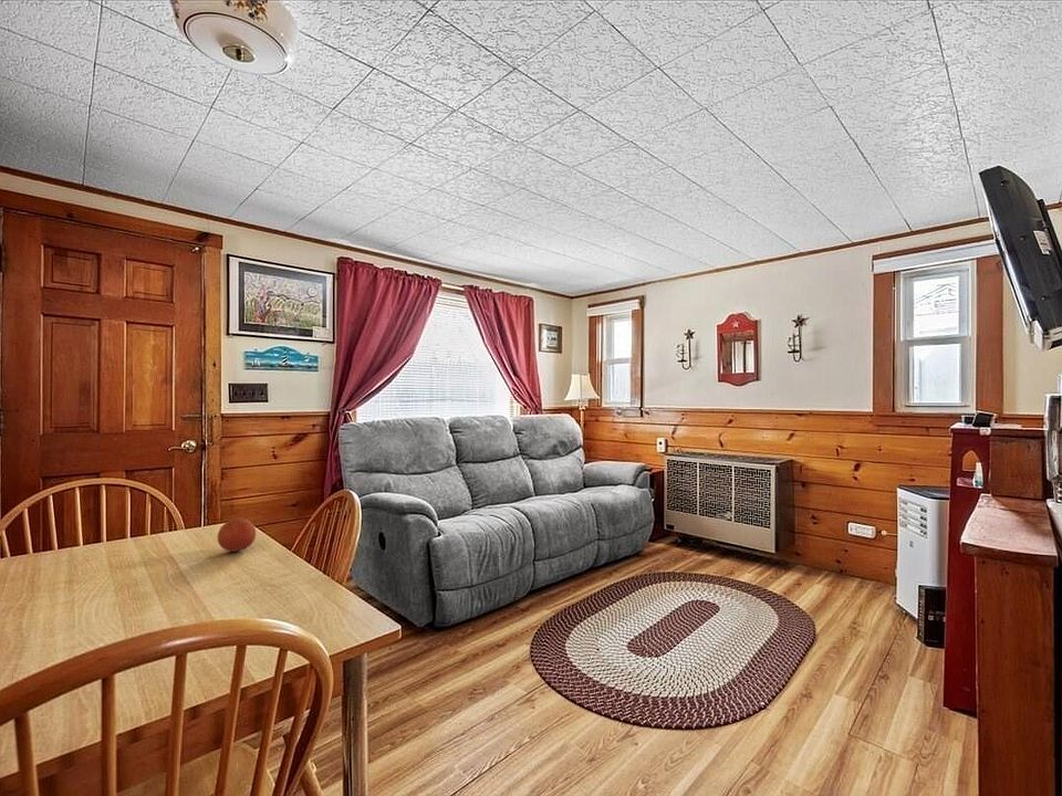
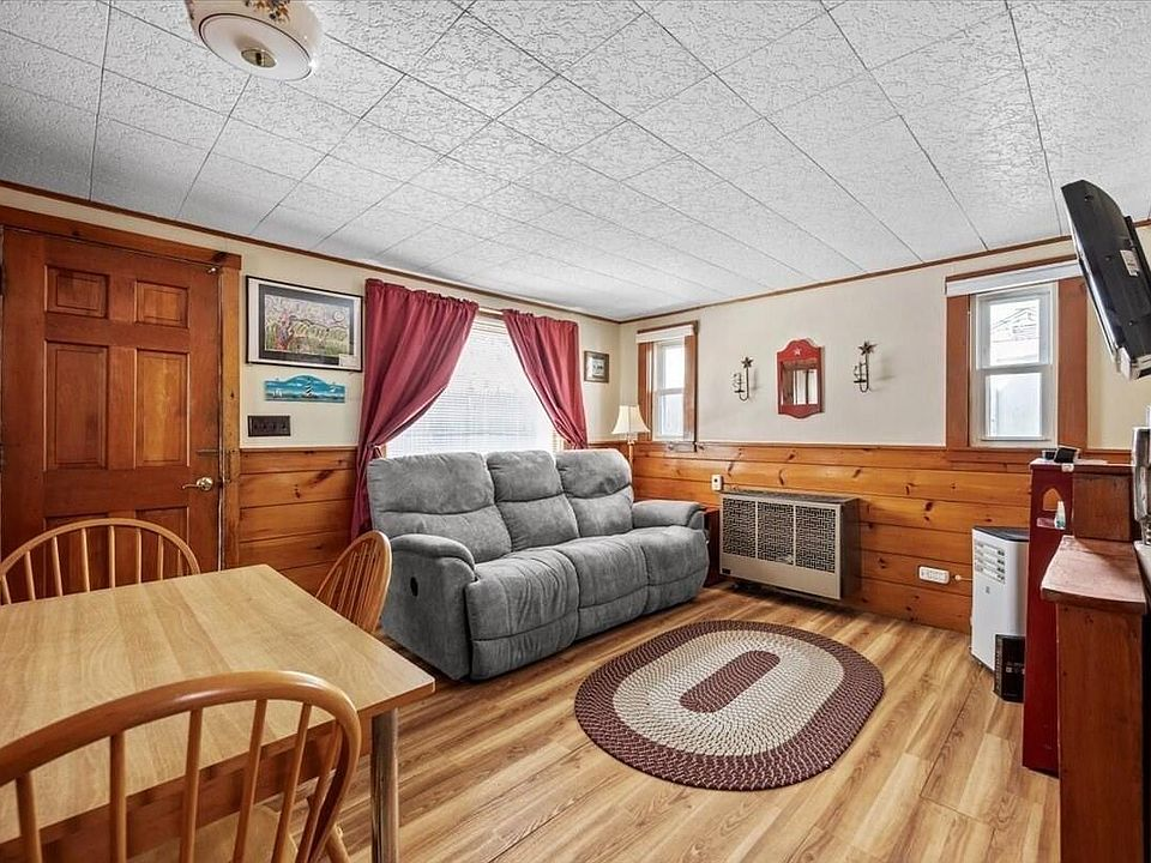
- fruit [217,516,257,553]
